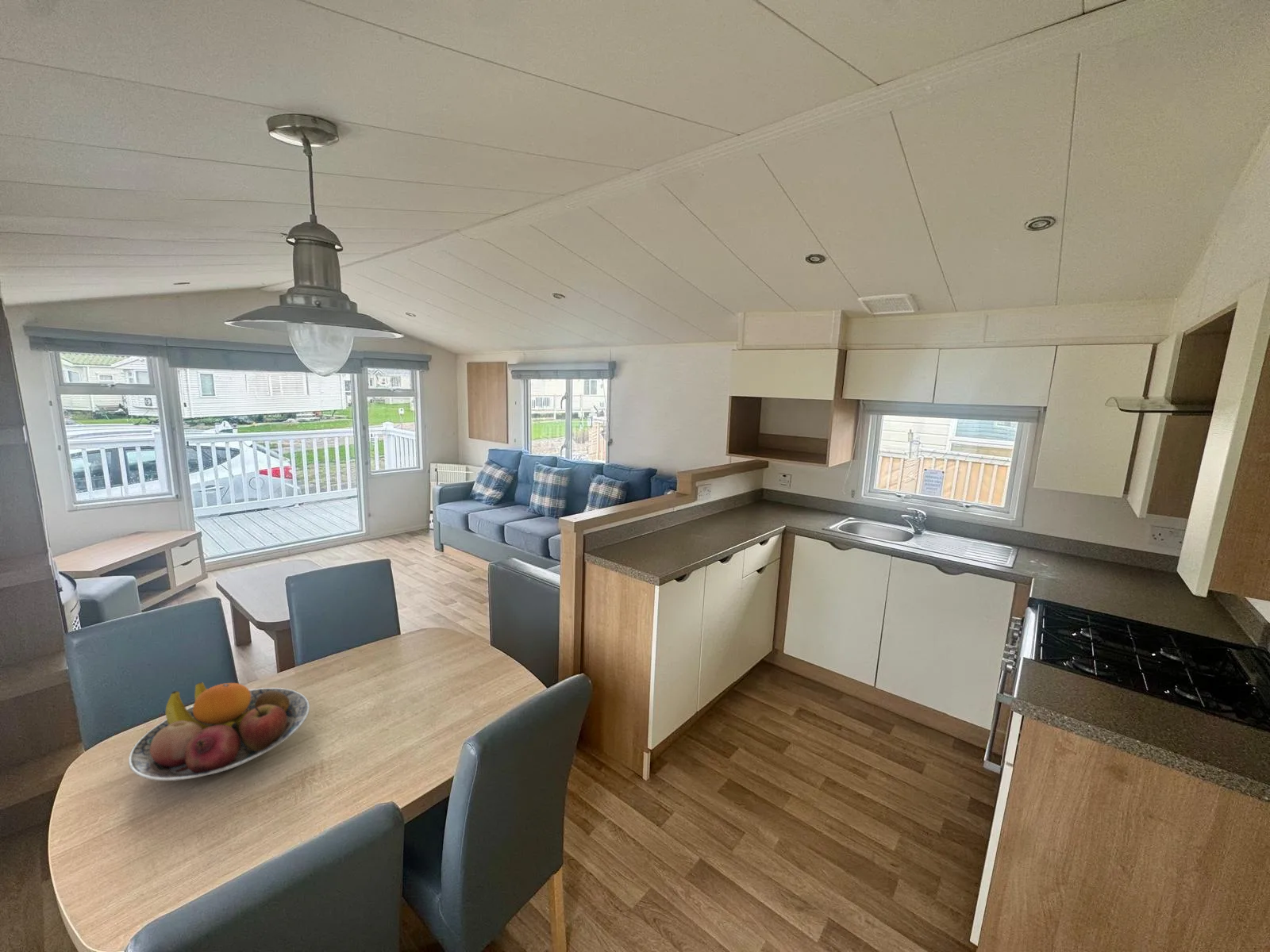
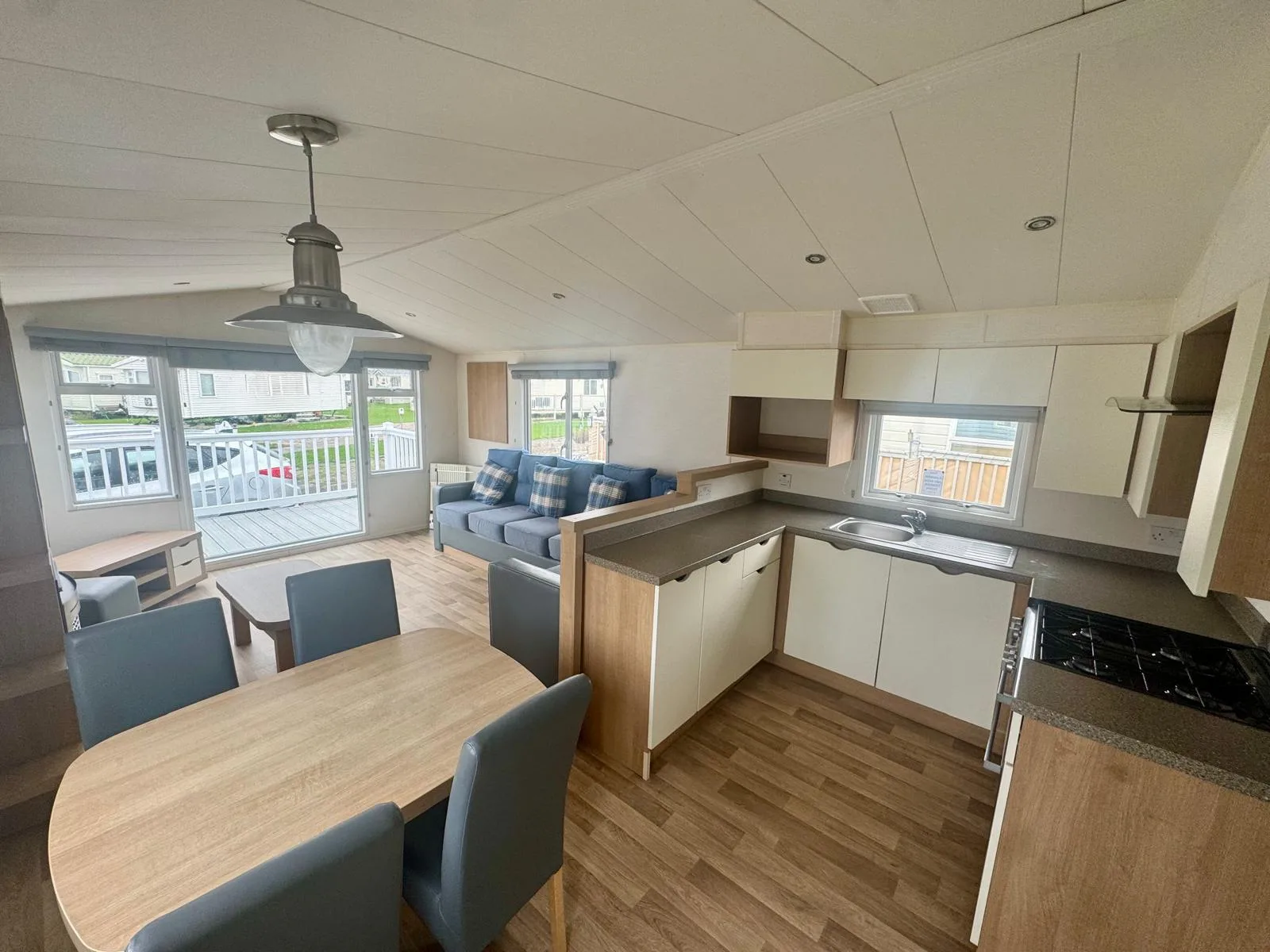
- fruit bowl [128,681,310,781]
